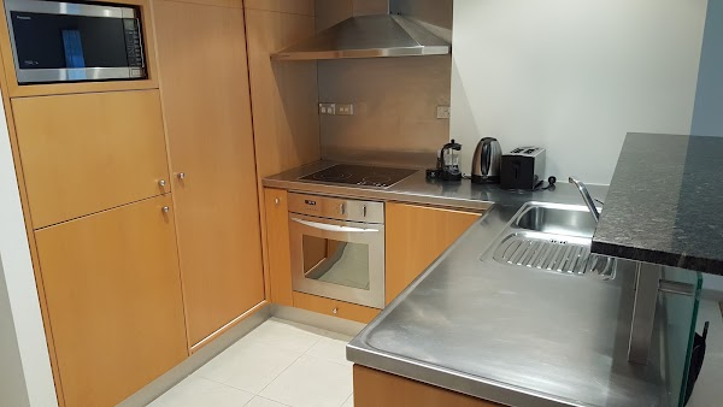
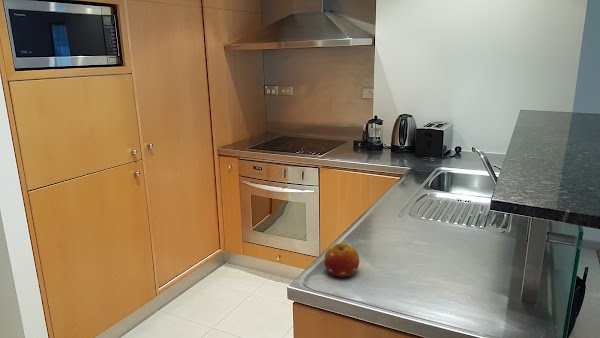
+ fruit [323,242,360,278]
